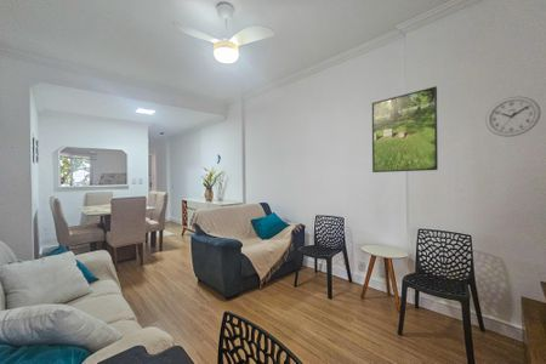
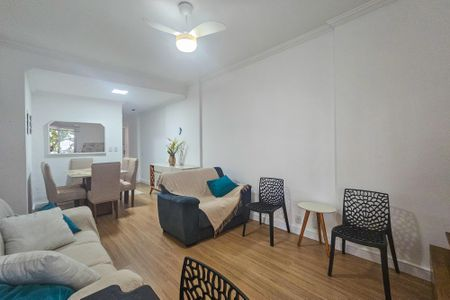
- wall clock [484,95,542,138]
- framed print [371,85,439,174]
